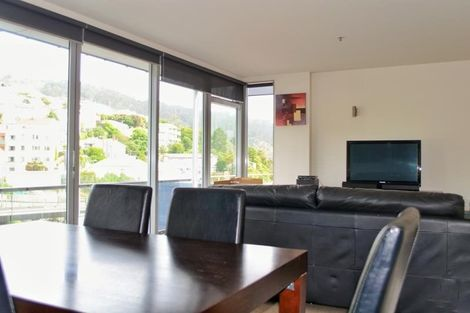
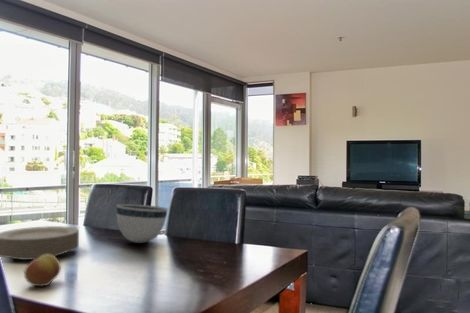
+ bowl [116,203,169,244]
+ fruit [23,254,62,288]
+ plate [0,225,80,261]
